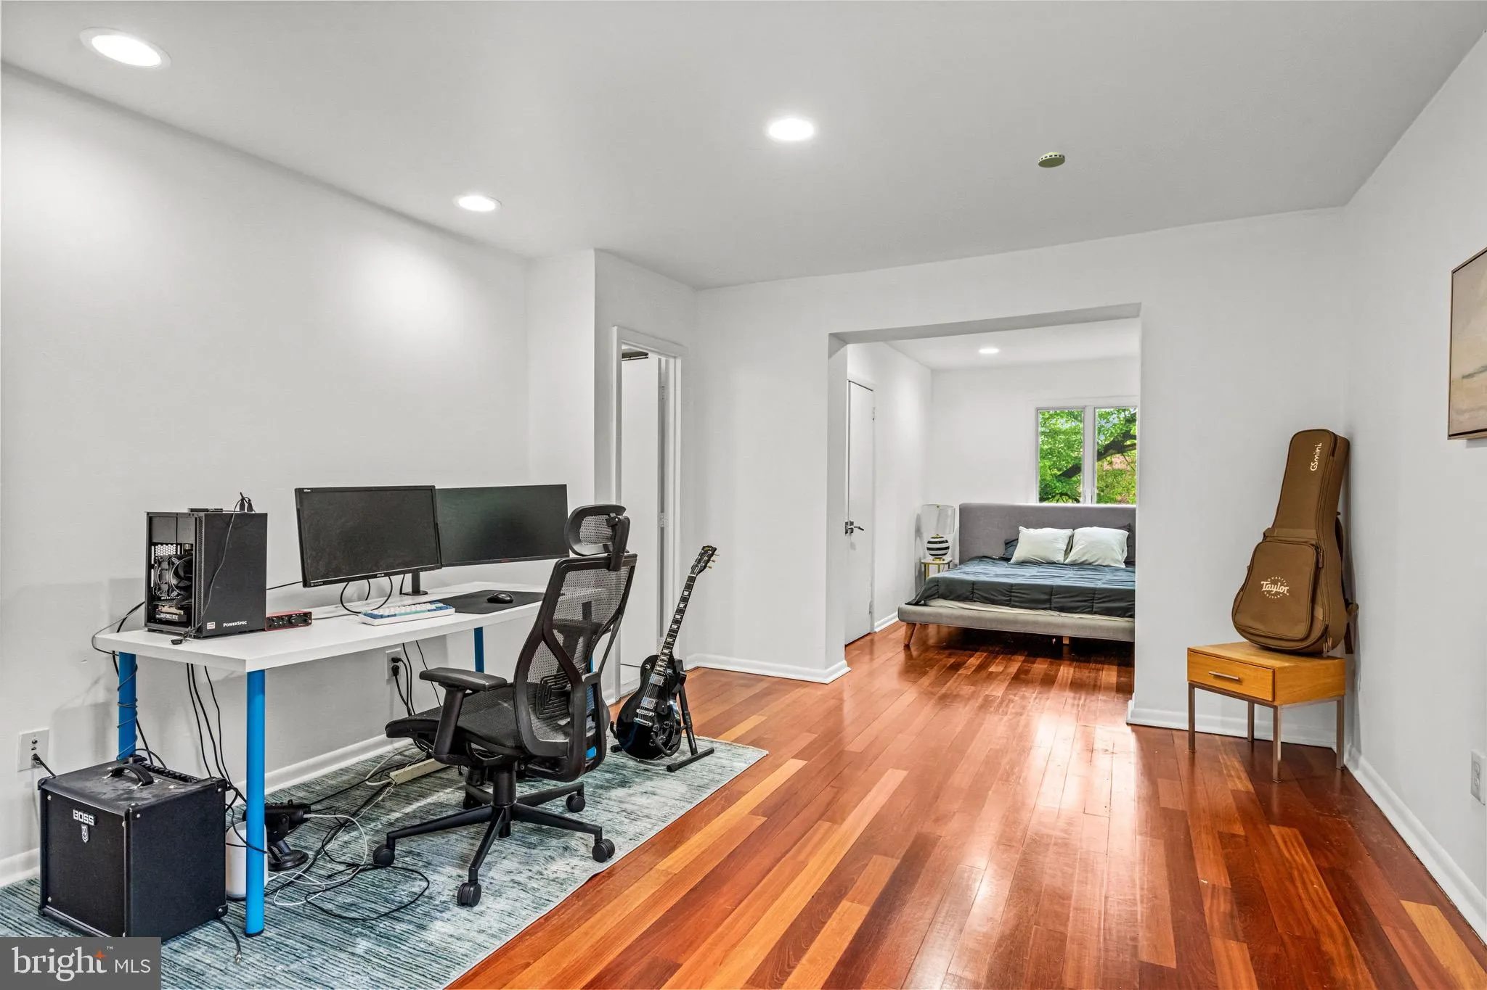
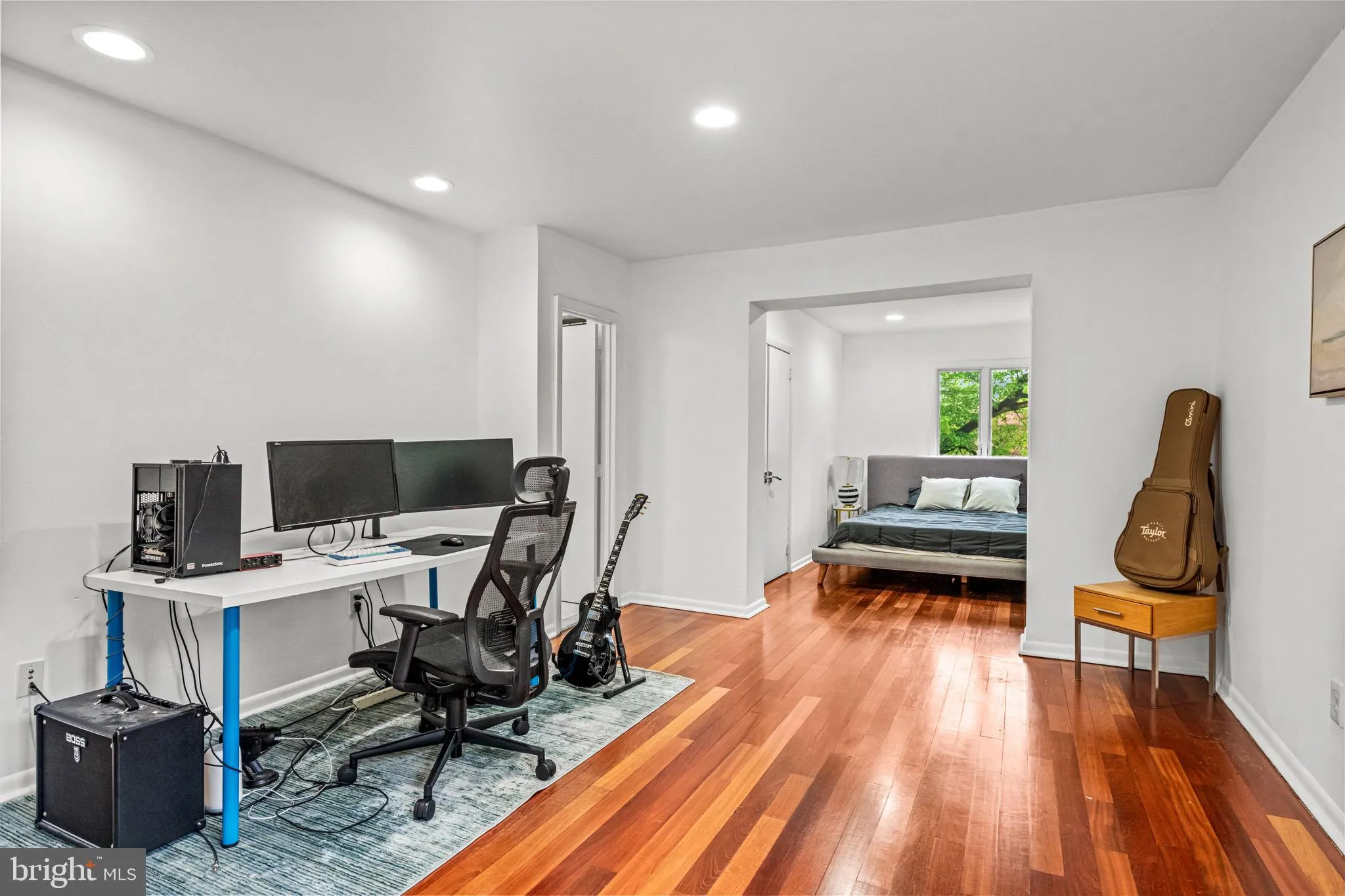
- smoke detector [1037,151,1066,168]
